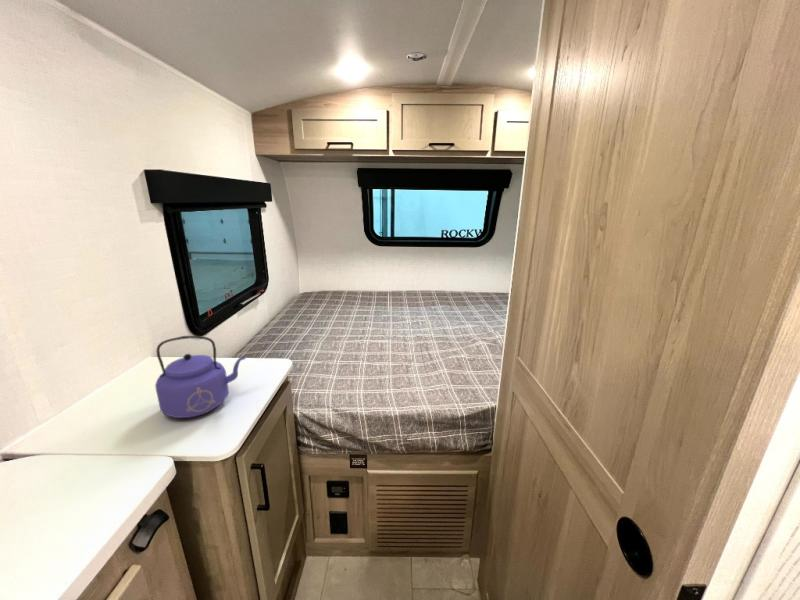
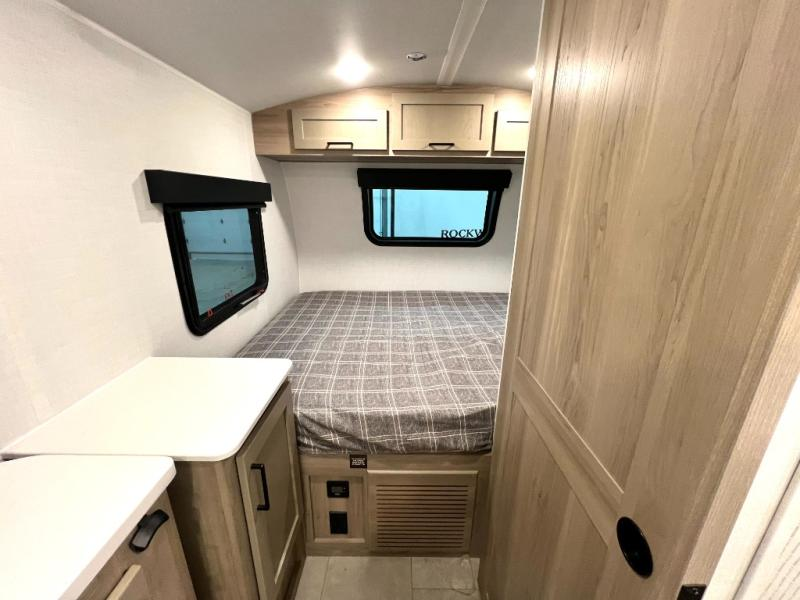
- kettle [154,335,246,419]
